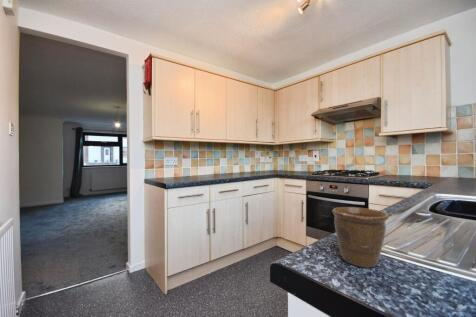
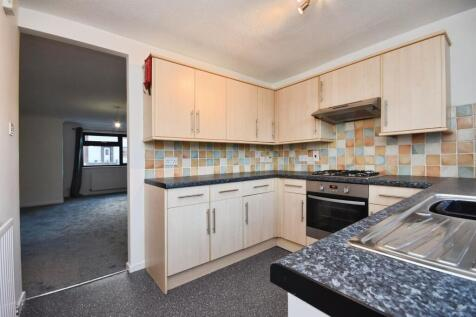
- mug [331,206,390,269]
